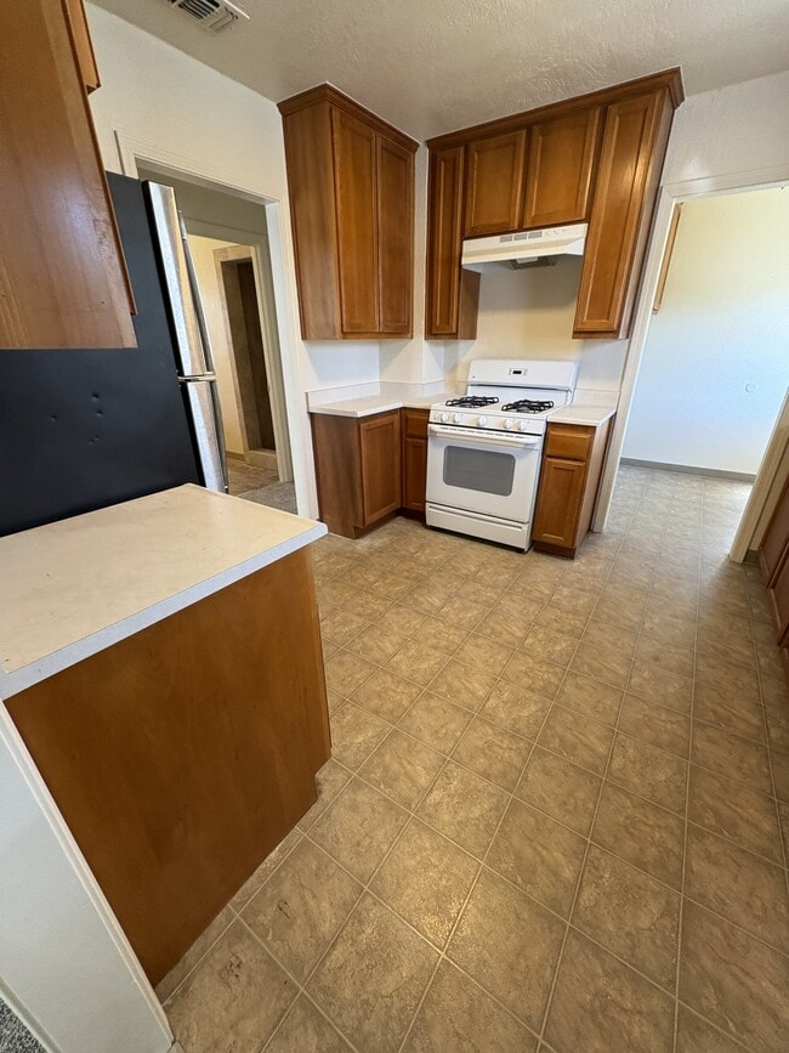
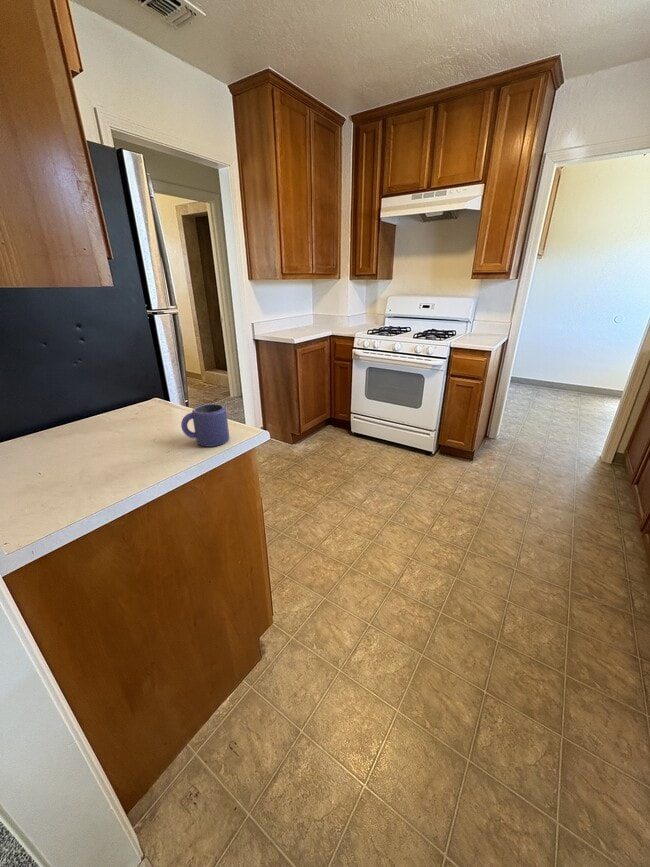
+ mug [180,403,230,448]
